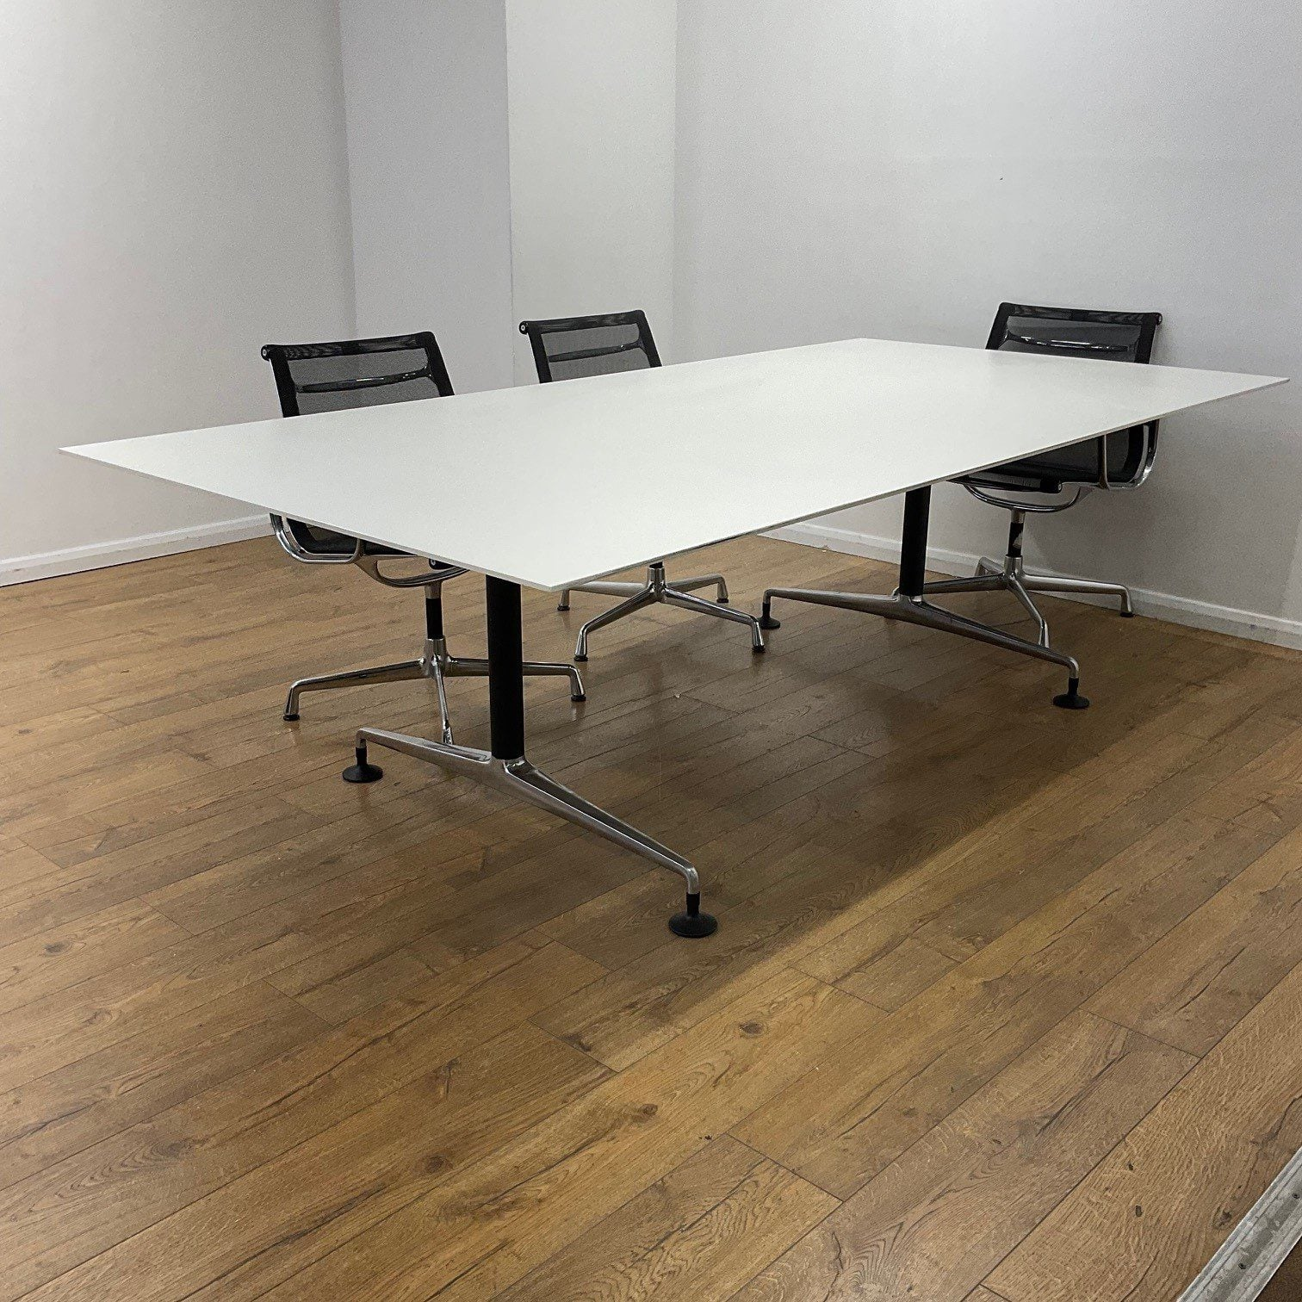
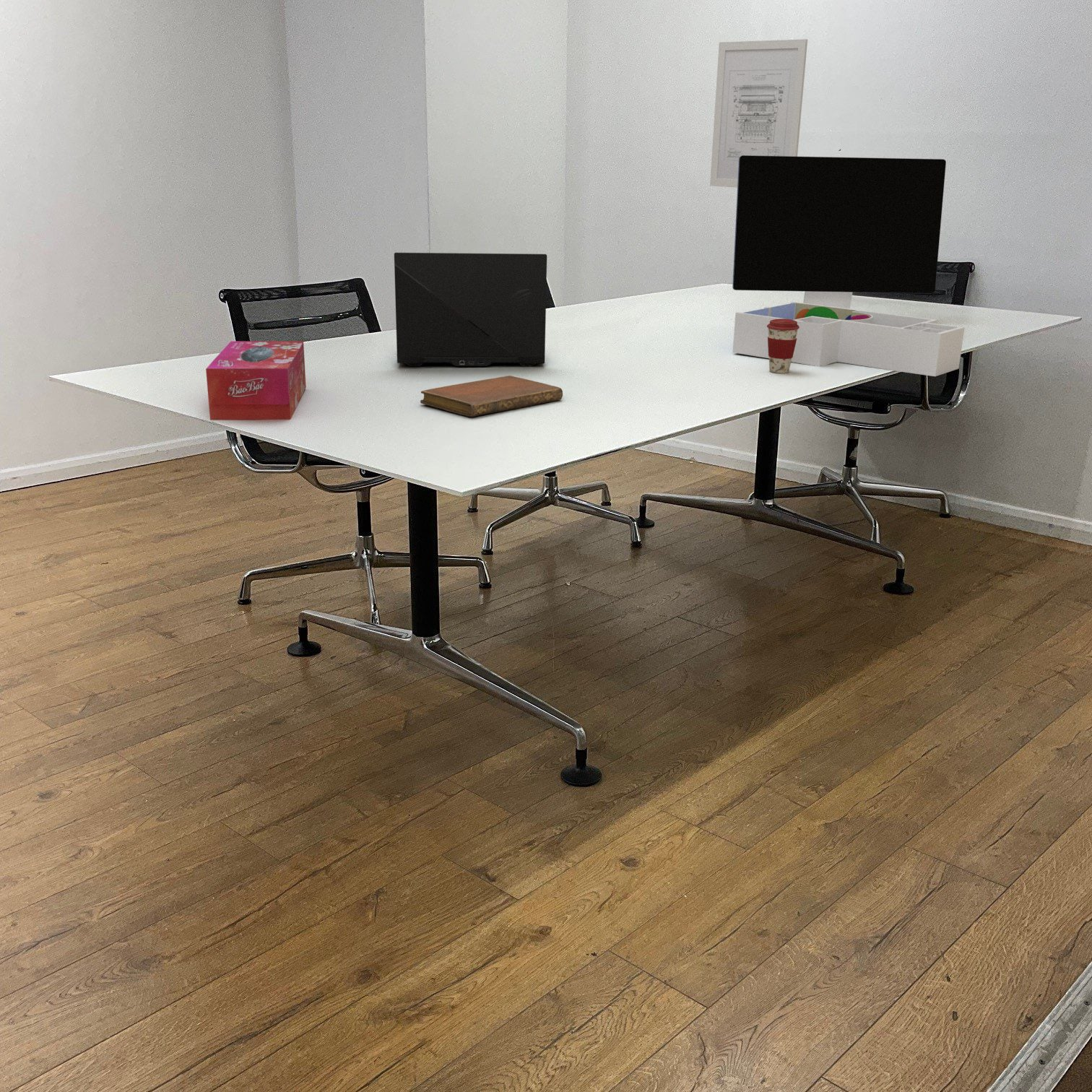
+ desk organizer [732,301,966,377]
+ coffee cup [767,319,800,374]
+ wall art [709,38,808,188]
+ laptop [394,252,547,367]
+ tissue box [205,340,307,421]
+ notebook [420,375,563,417]
+ computer monitor [732,155,947,309]
